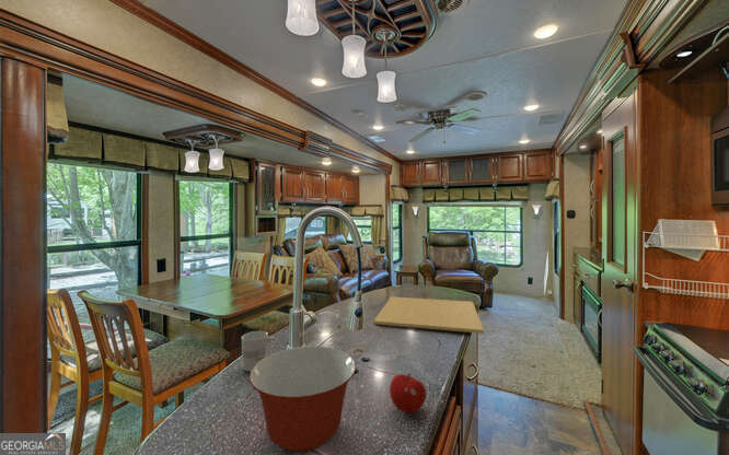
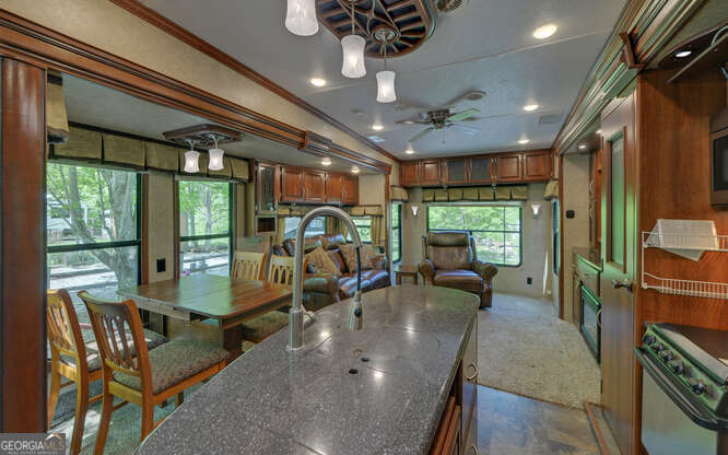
- cutting board [372,295,485,335]
- mixing bowl [248,346,357,453]
- fruit [389,372,427,413]
- mug [241,330,281,373]
